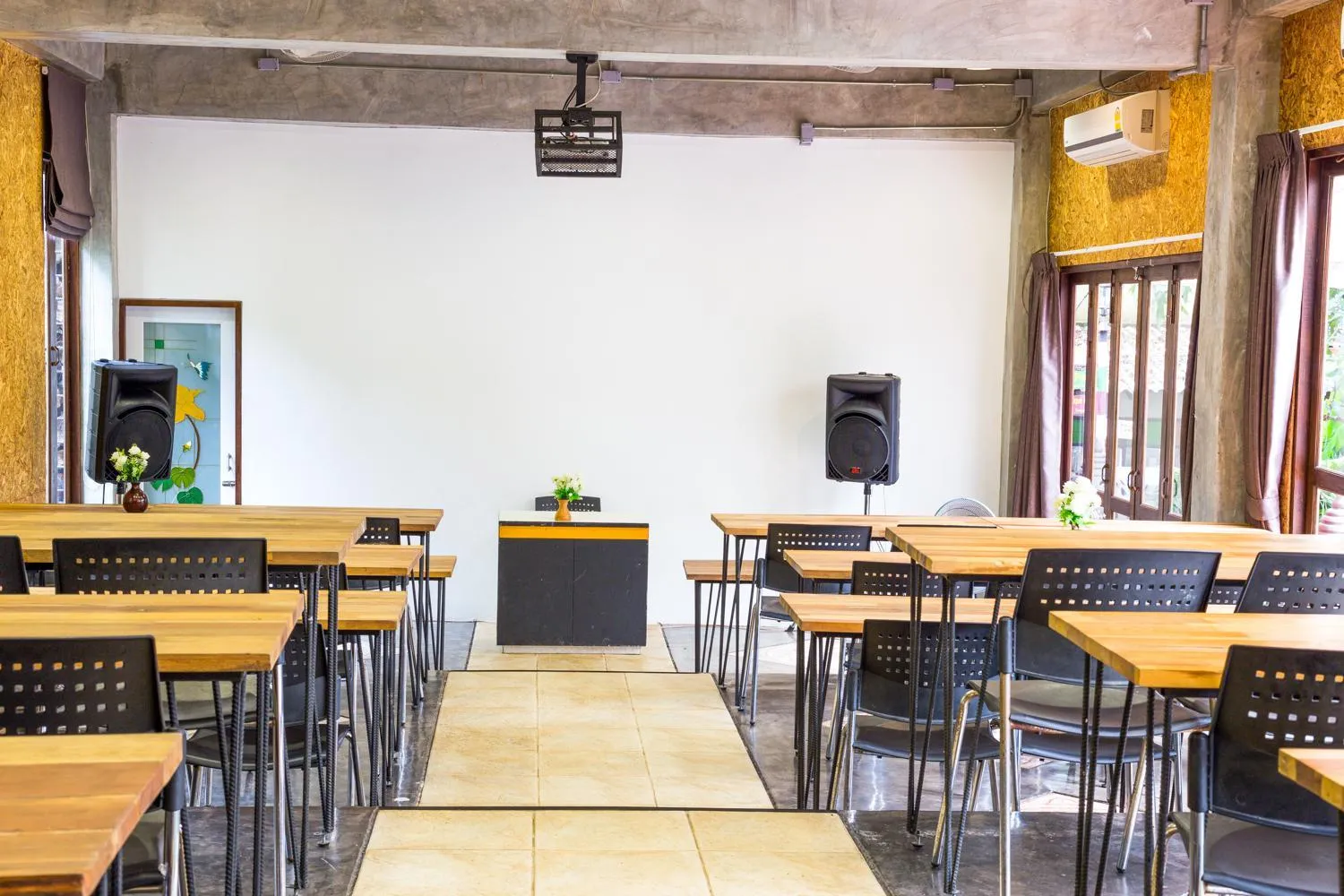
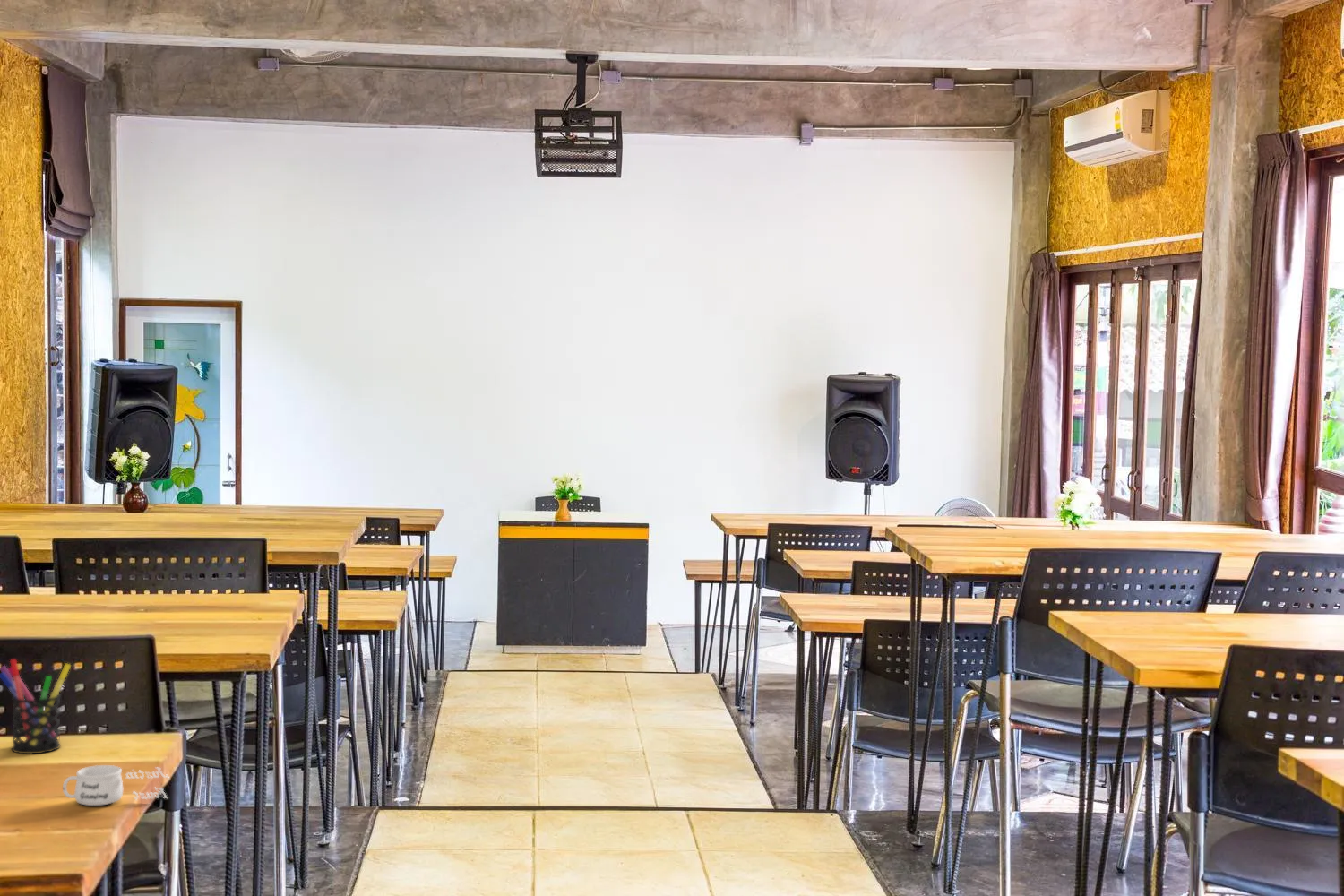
+ mug [62,764,170,806]
+ pen holder [0,659,72,754]
